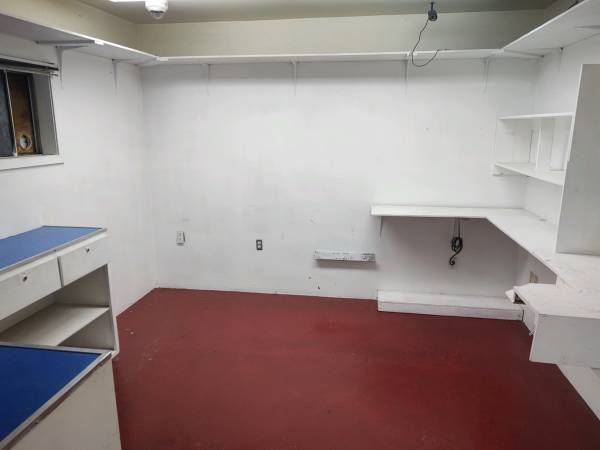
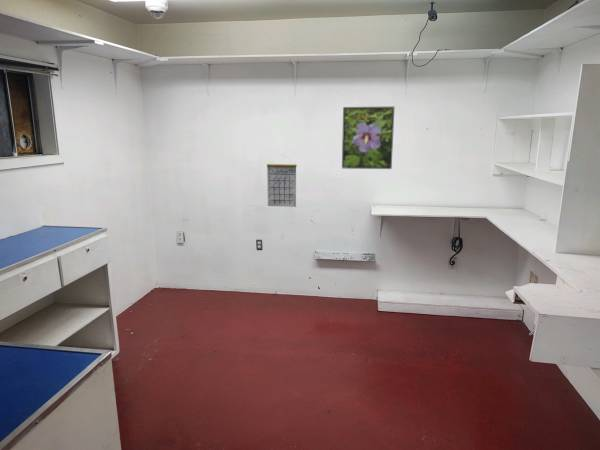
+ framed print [341,106,395,170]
+ calendar [266,154,297,208]
